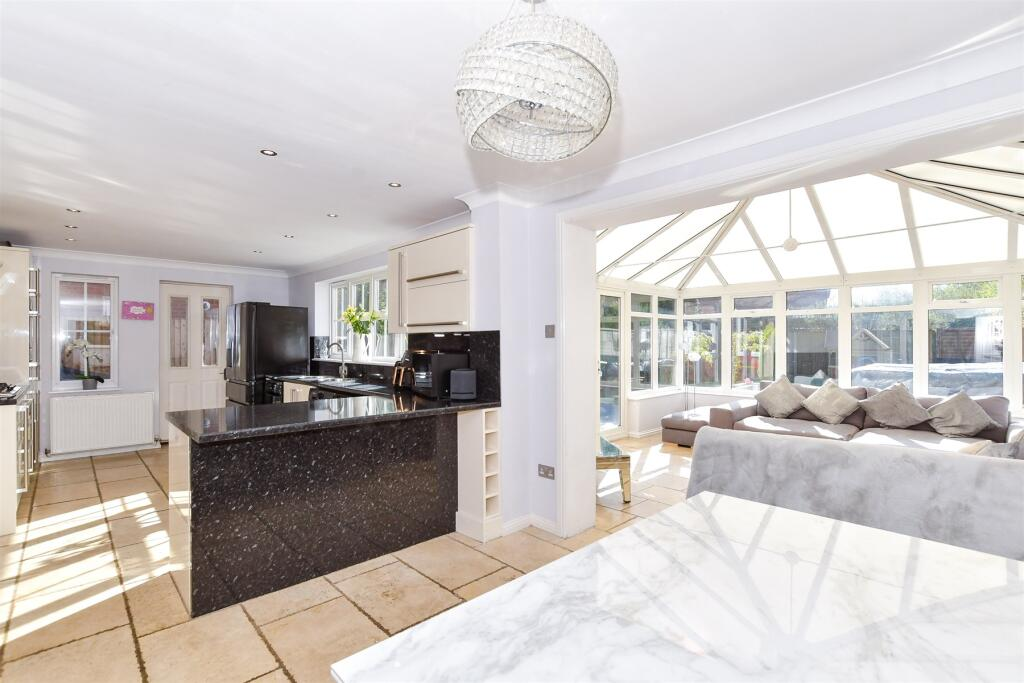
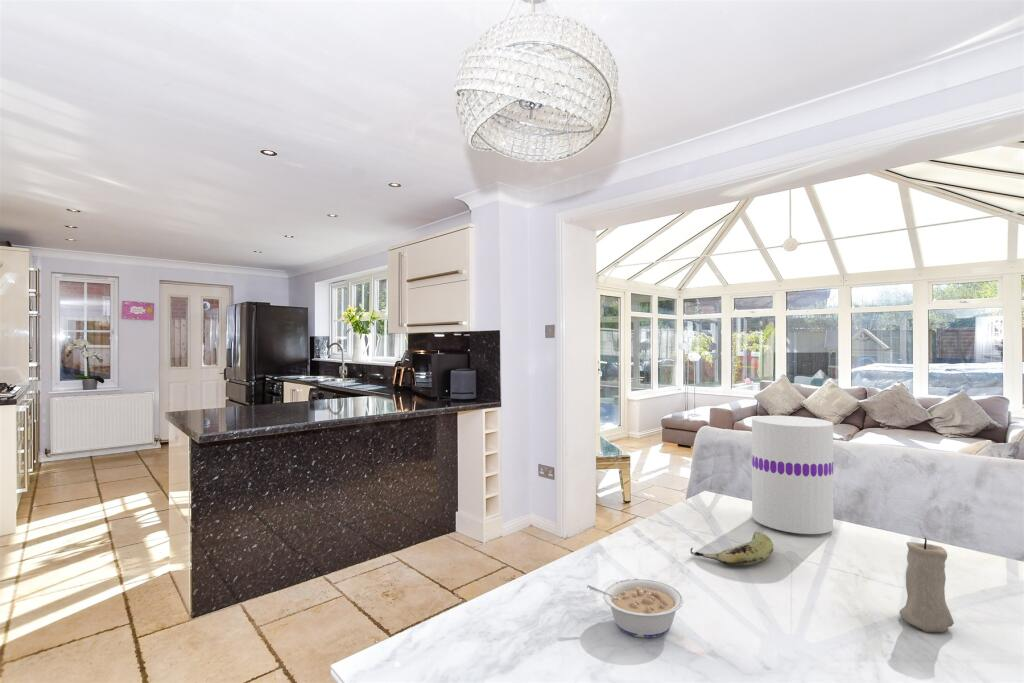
+ vase [751,415,834,535]
+ legume [586,578,684,639]
+ candle [899,537,955,633]
+ fruit [689,531,774,566]
